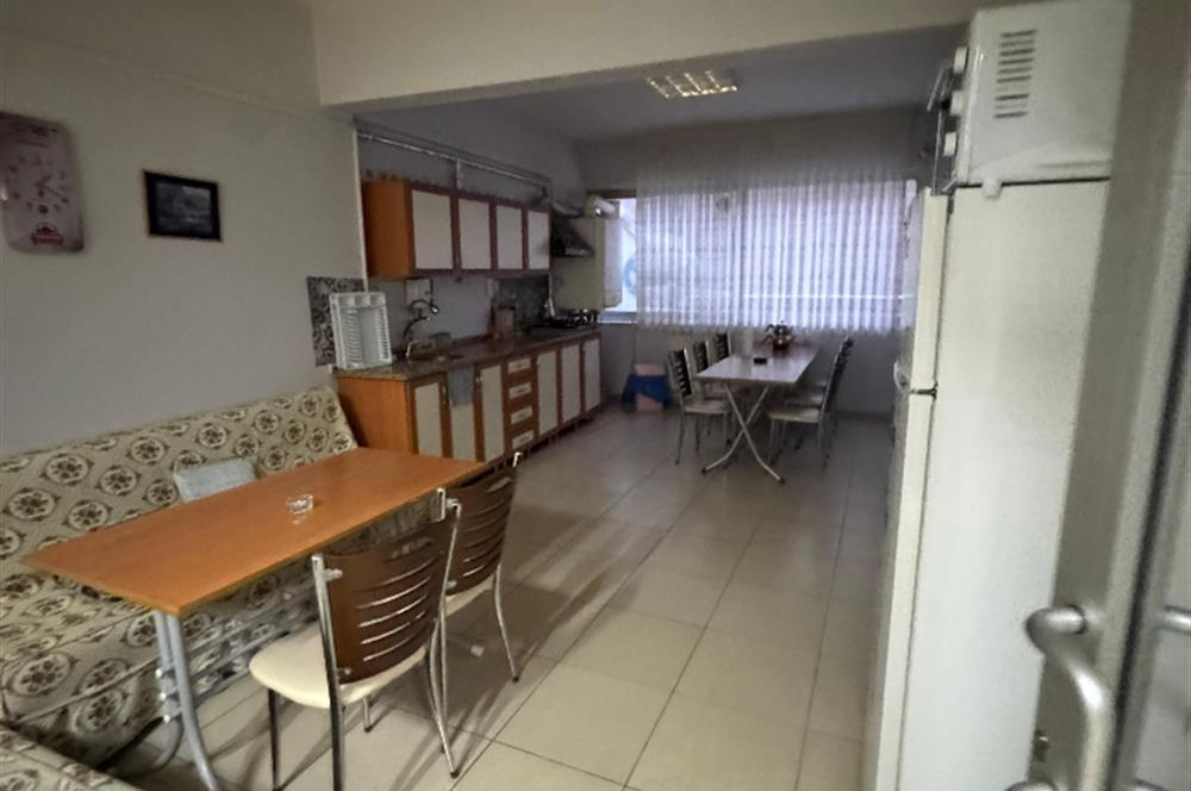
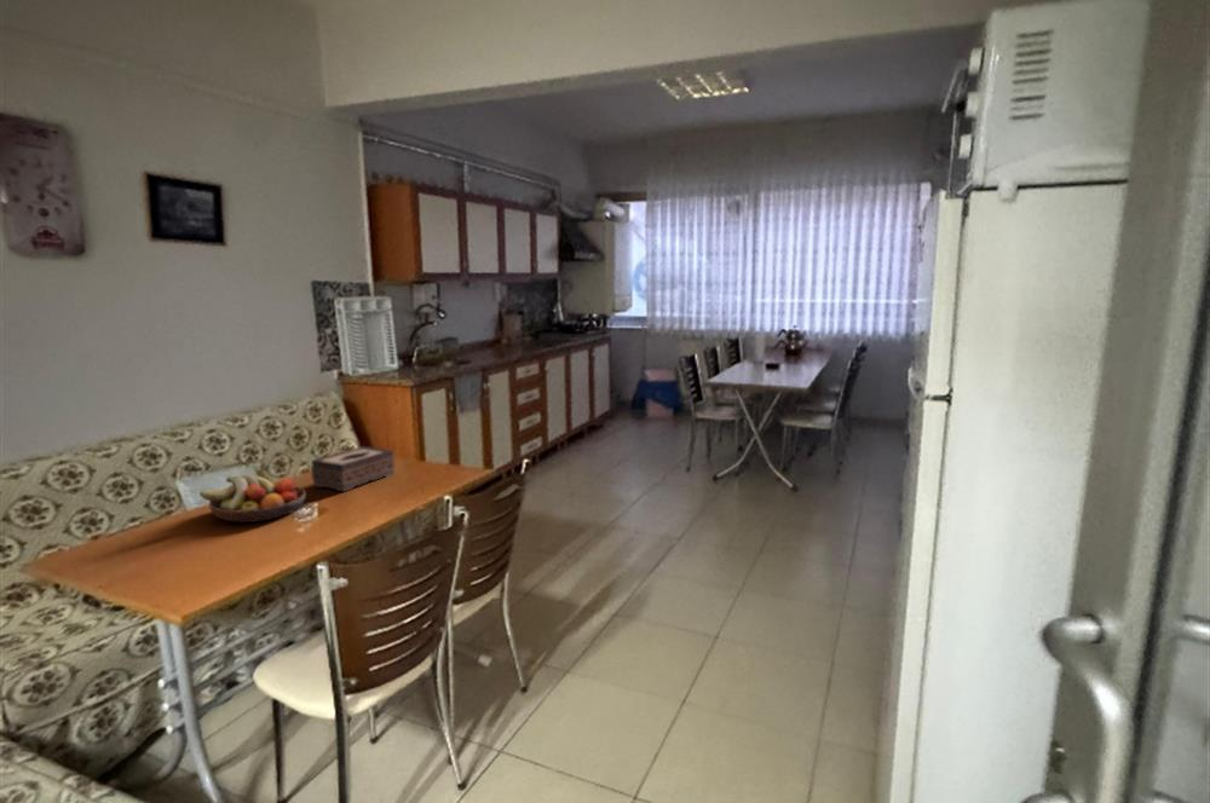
+ fruit bowl [198,473,307,524]
+ tissue box [310,445,396,492]
